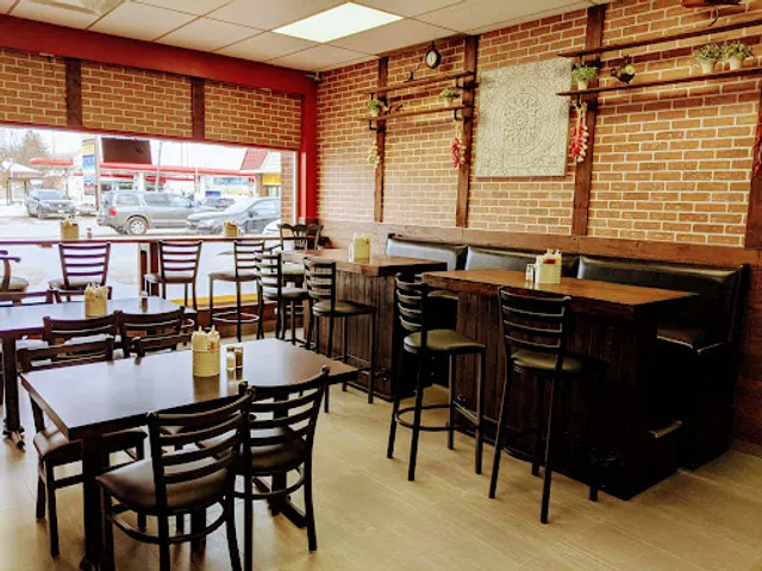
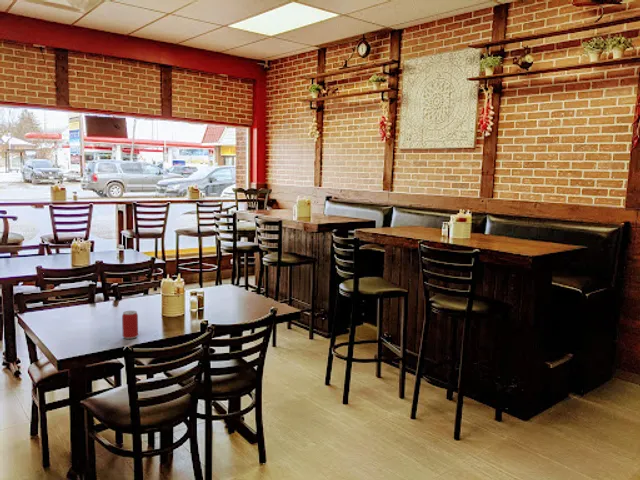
+ beer can [121,310,139,340]
